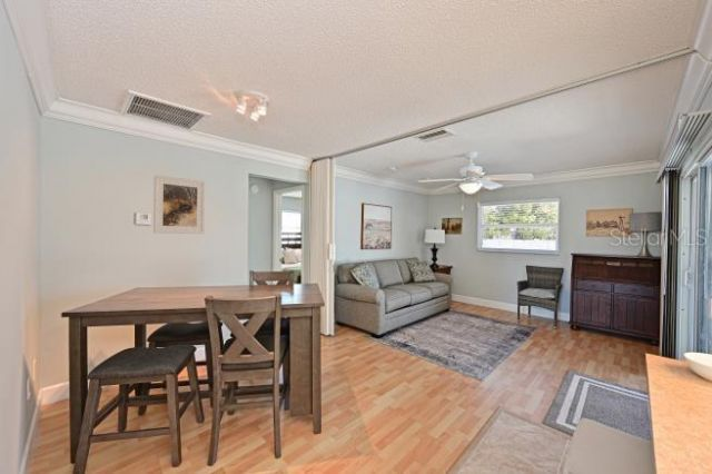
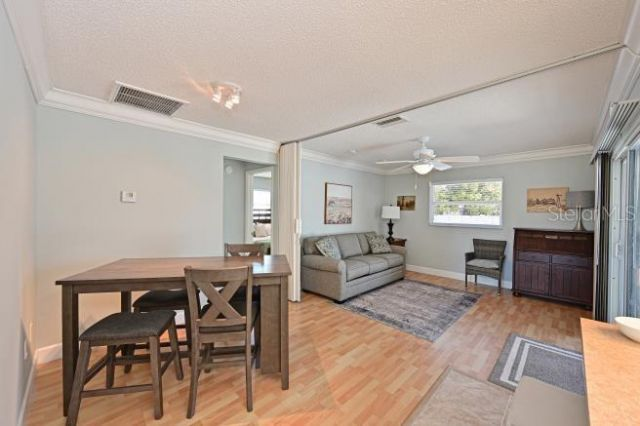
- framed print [152,174,206,235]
